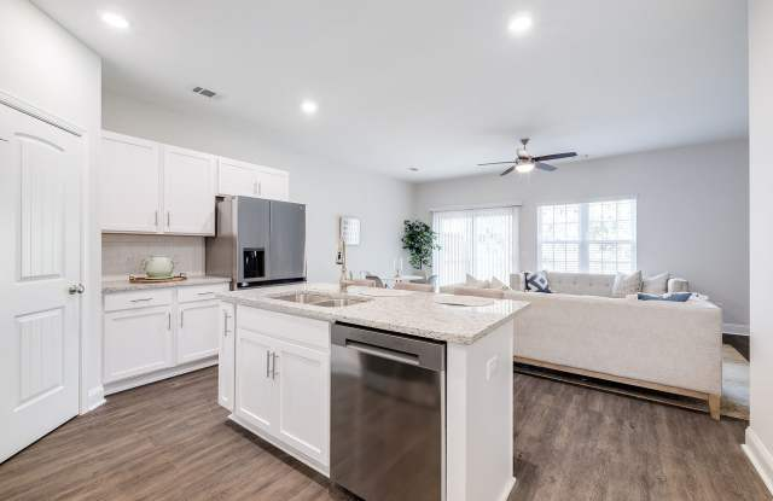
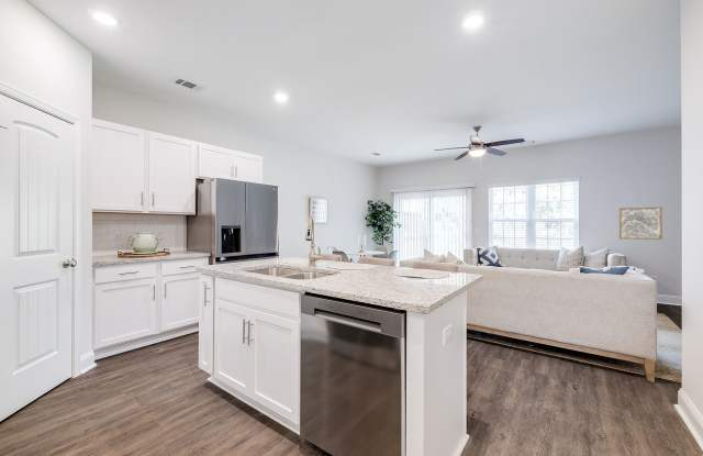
+ wall art [618,205,663,241]
